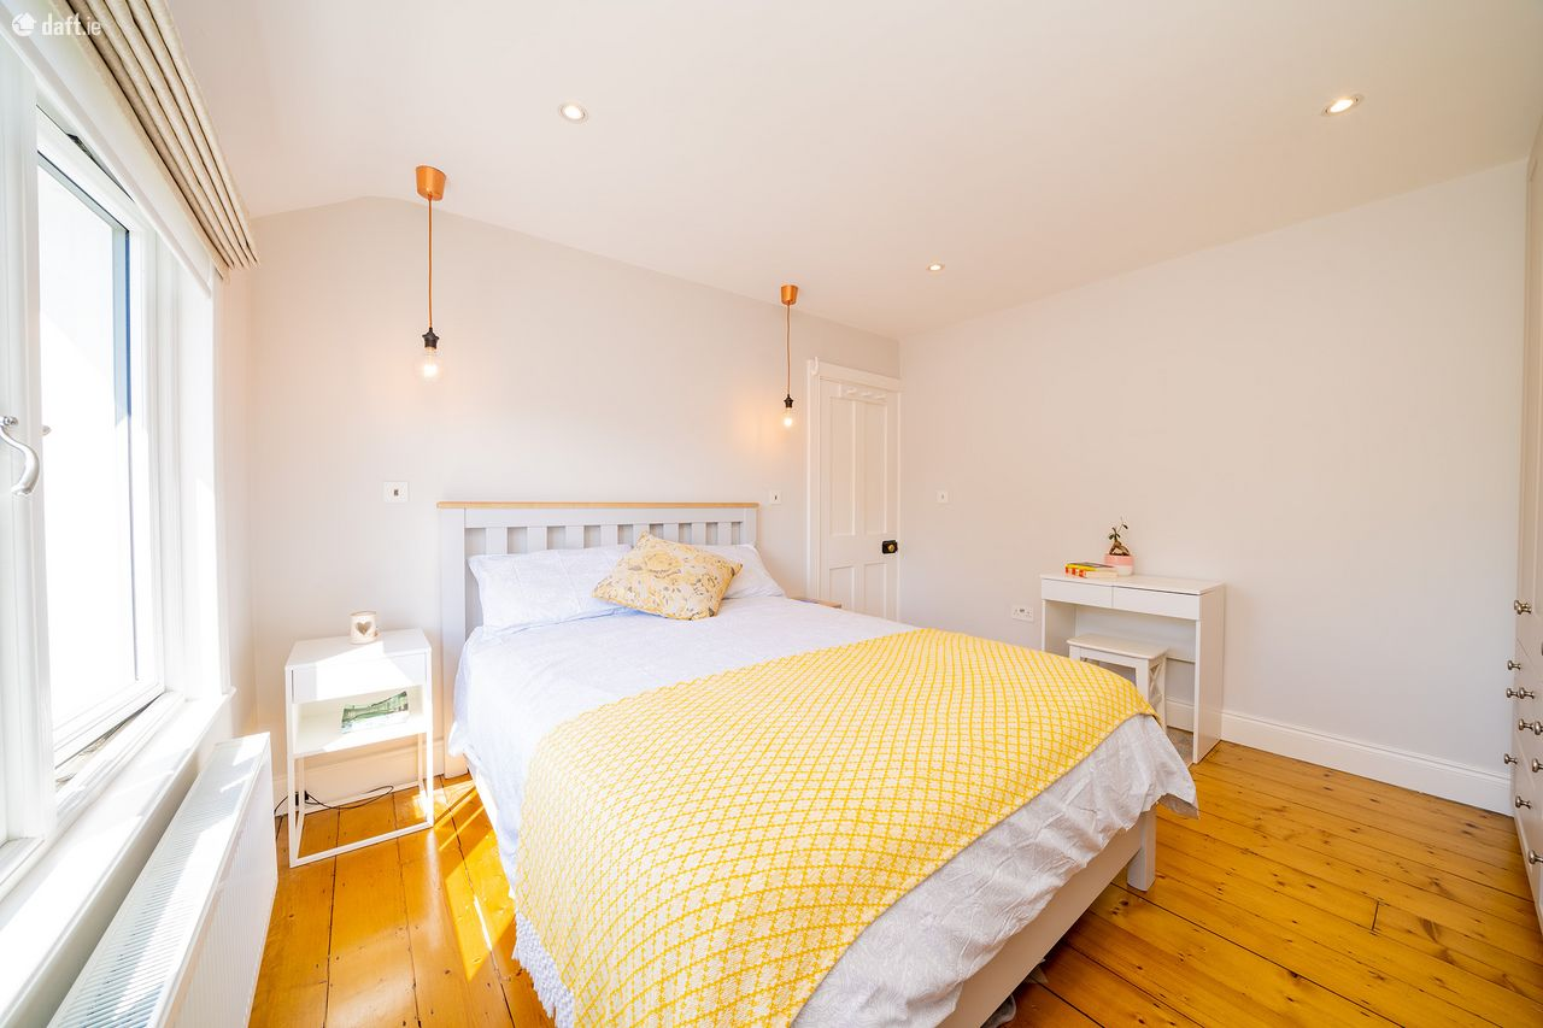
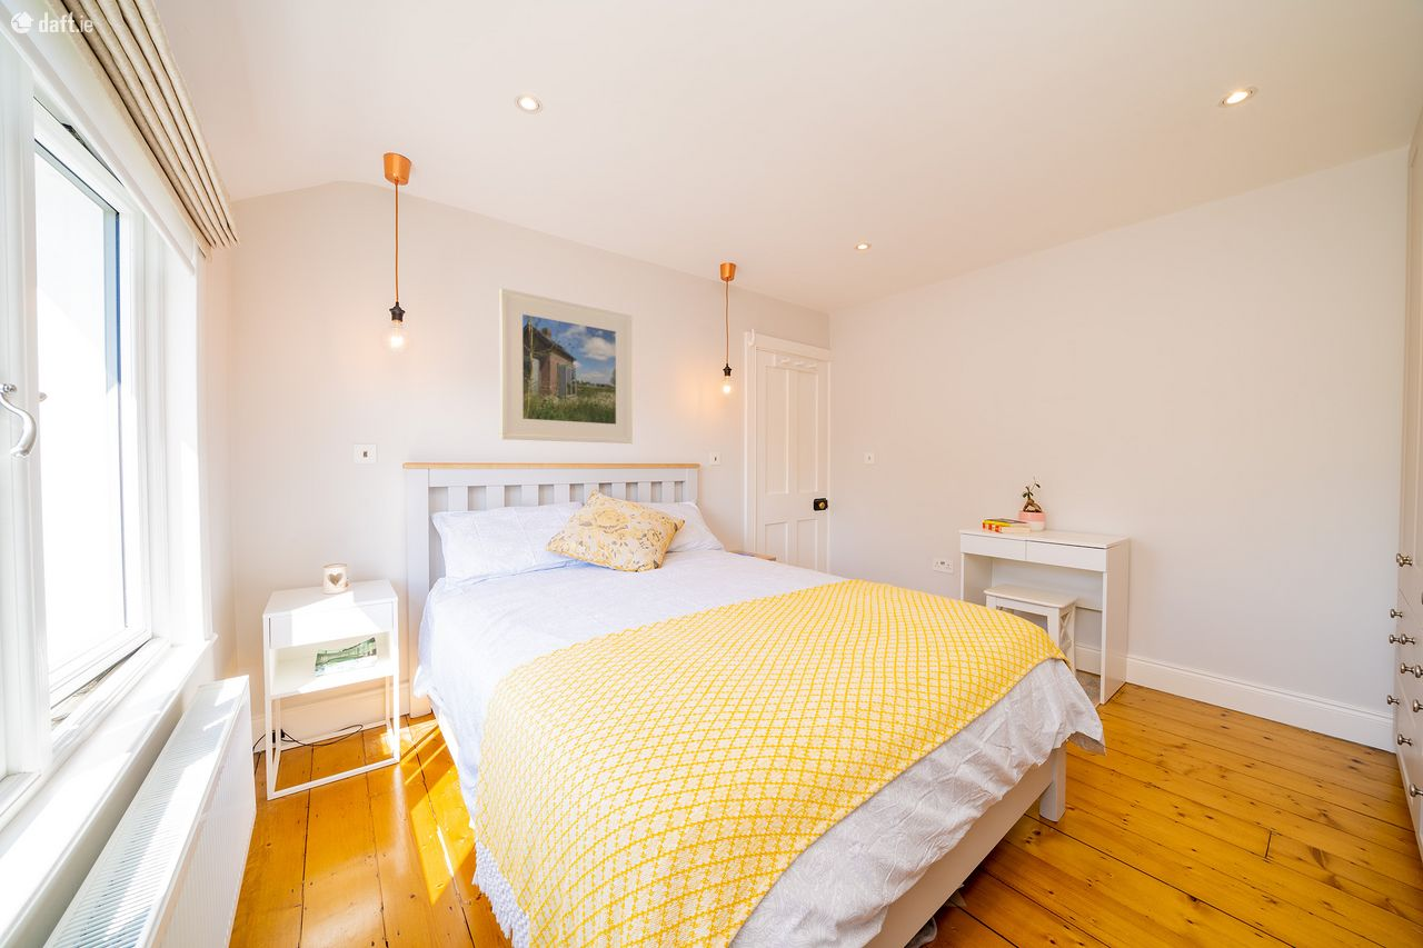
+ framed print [499,288,634,445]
